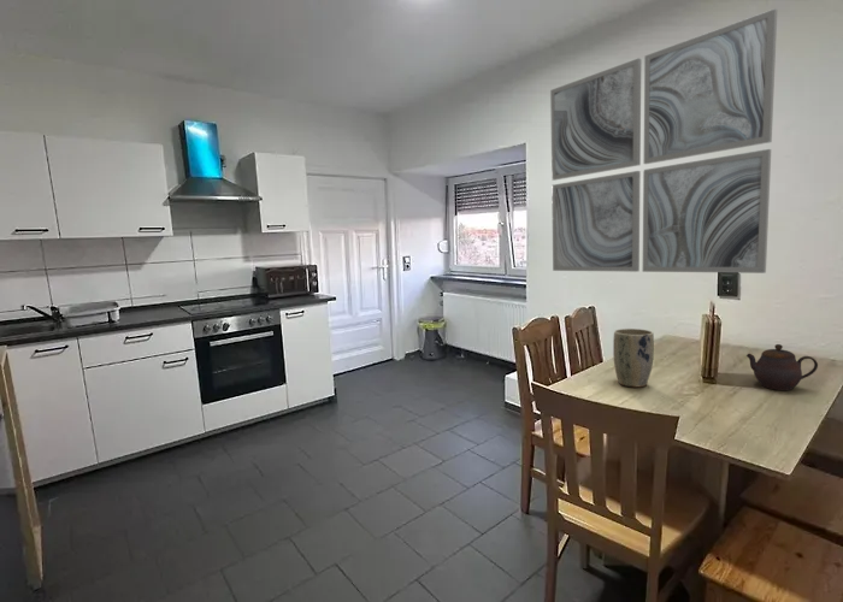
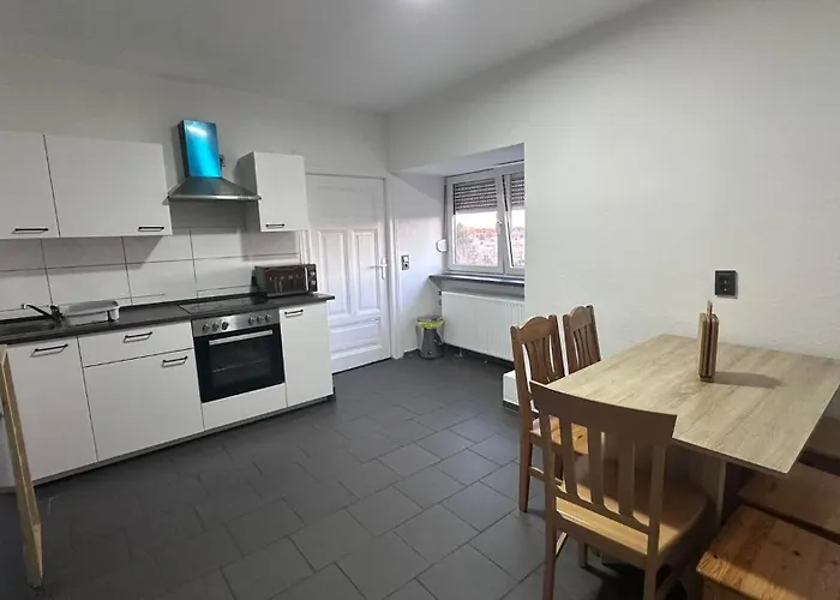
- plant pot [612,327,655,389]
- wall art [549,7,778,275]
- teapot [745,343,819,391]
